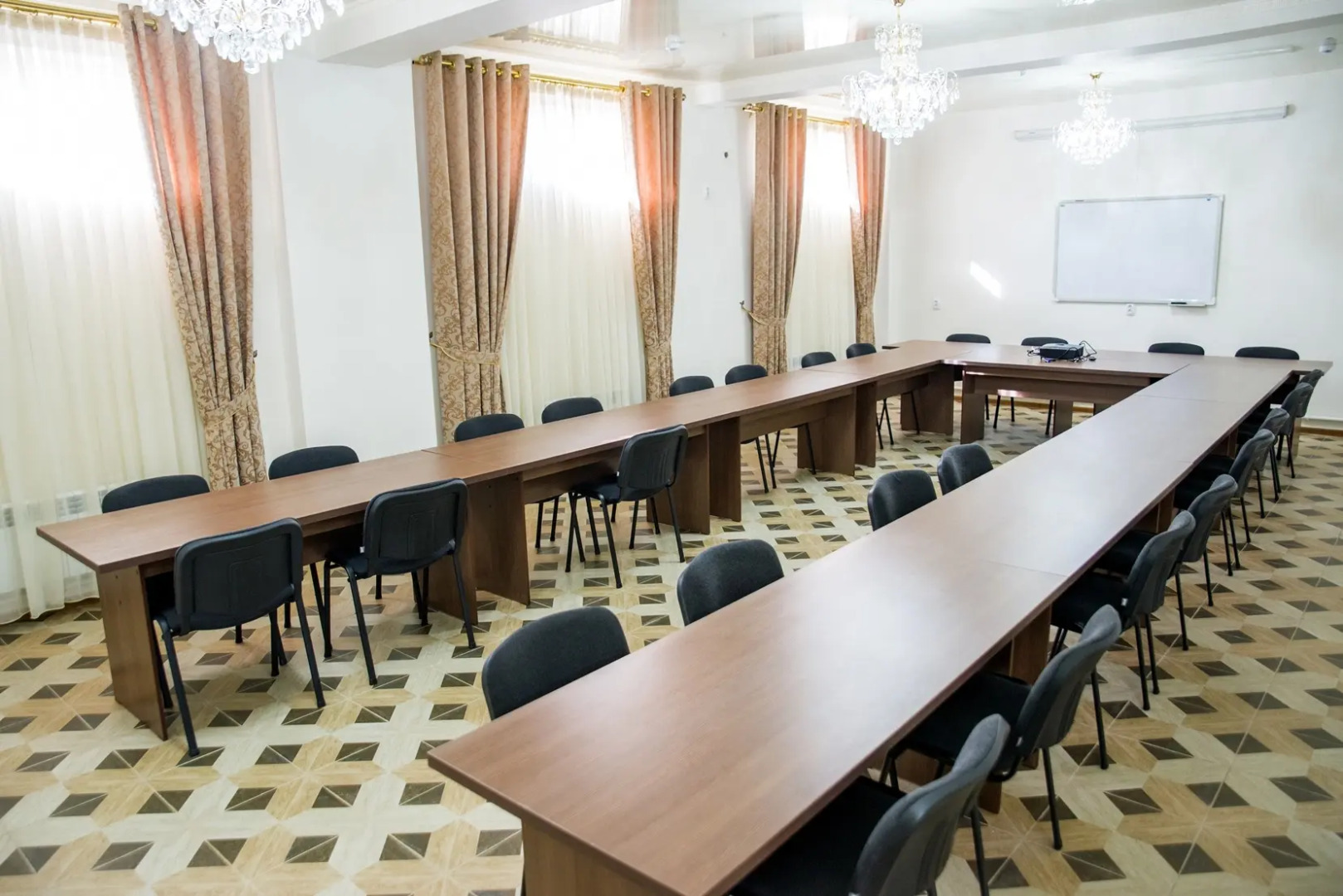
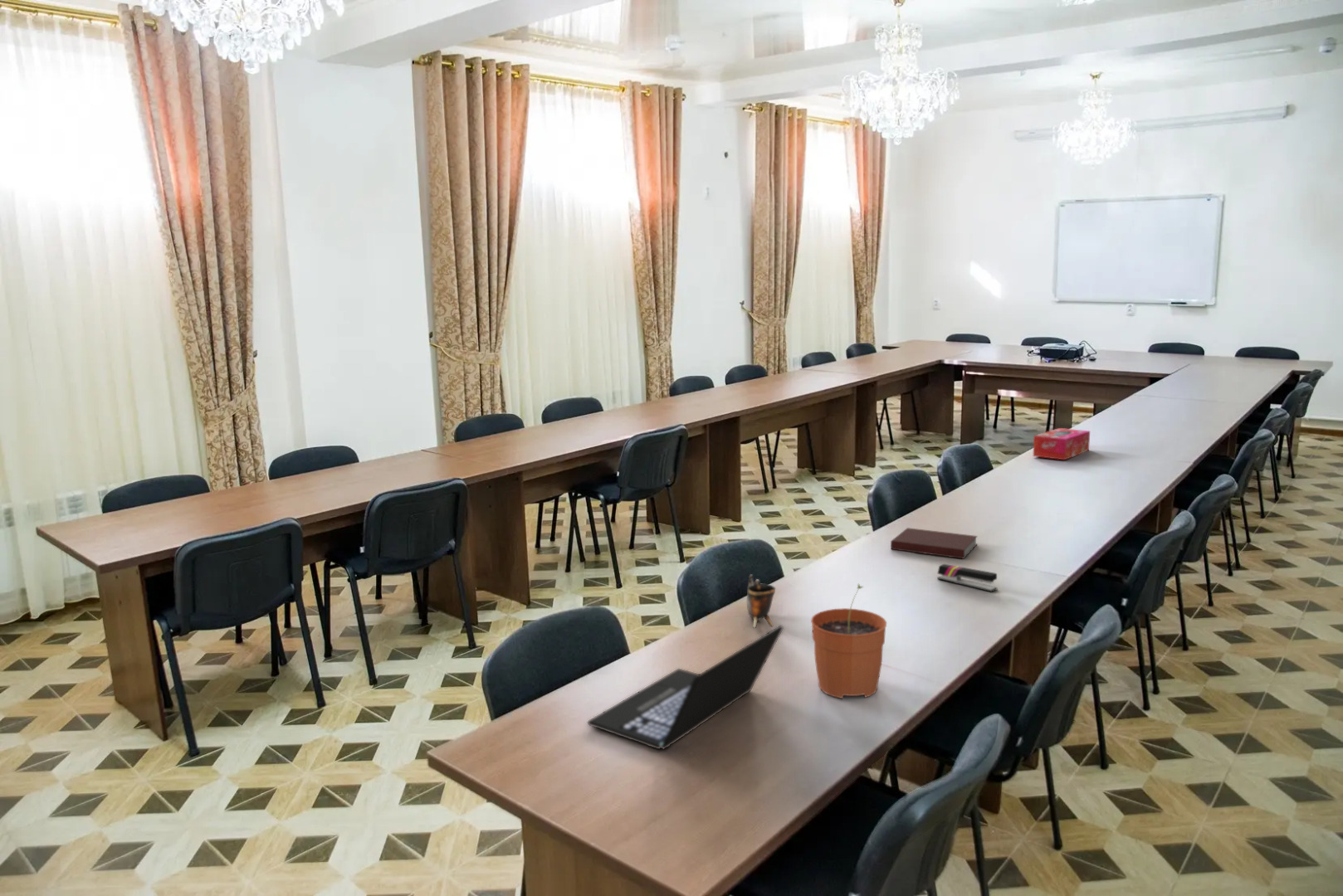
+ tissue box [1033,427,1091,460]
+ notebook [890,527,979,559]
+ stapler [936,563,998,592]
+ plant pot [810,583,887,699]
+ laptop [587,625,784,750]
+ cup [746,573,777,629]
